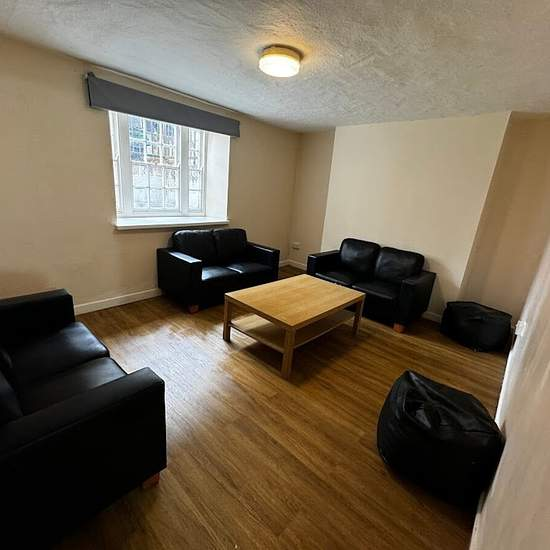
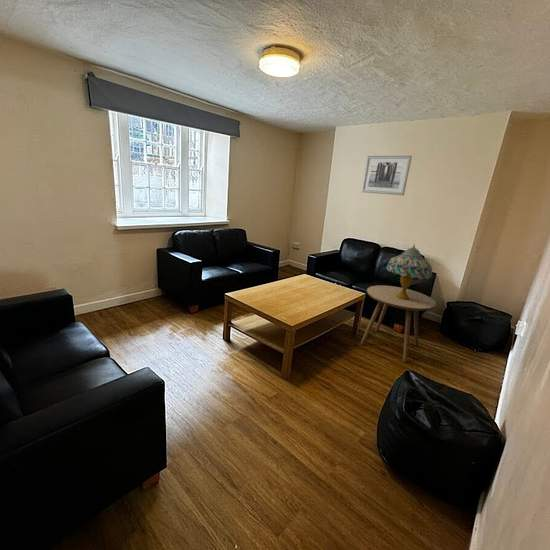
+ side table [360,285,437,363]
+ wall art [360,155,413,196]
+ table lamp [385,243,433,300]
